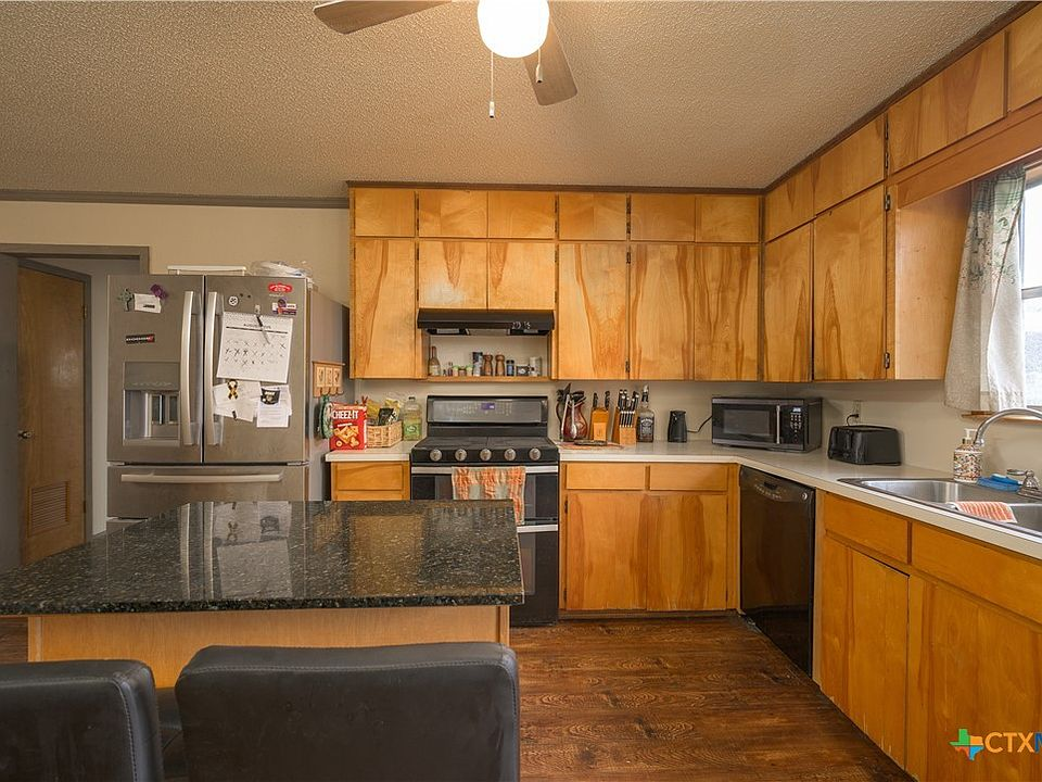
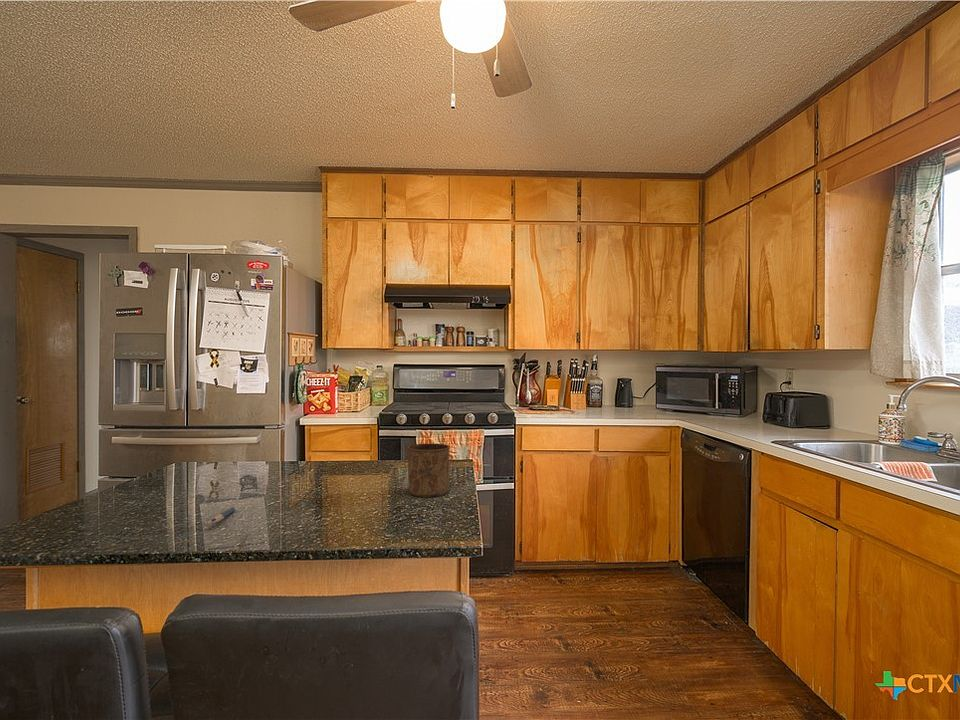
+ cup [407,442,451,498]
+ pen [207,507,236,526]
